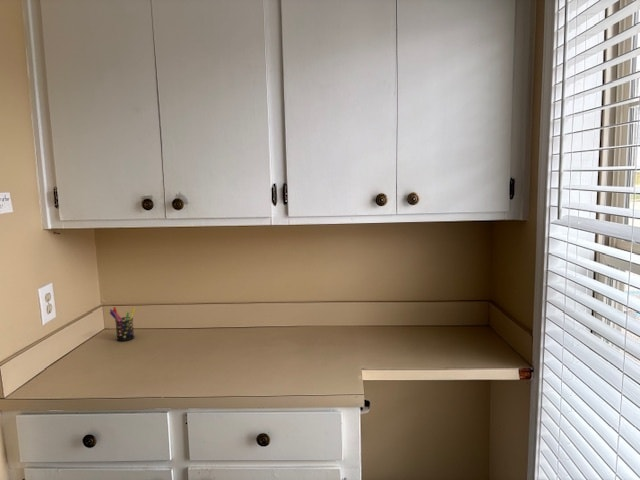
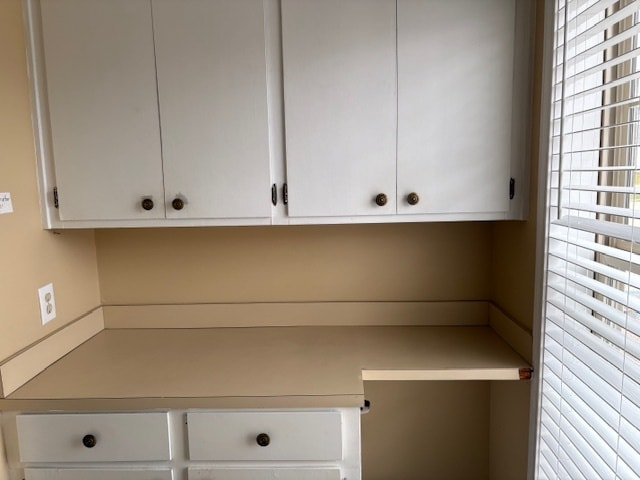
- pen holder [109,306,137,342]
